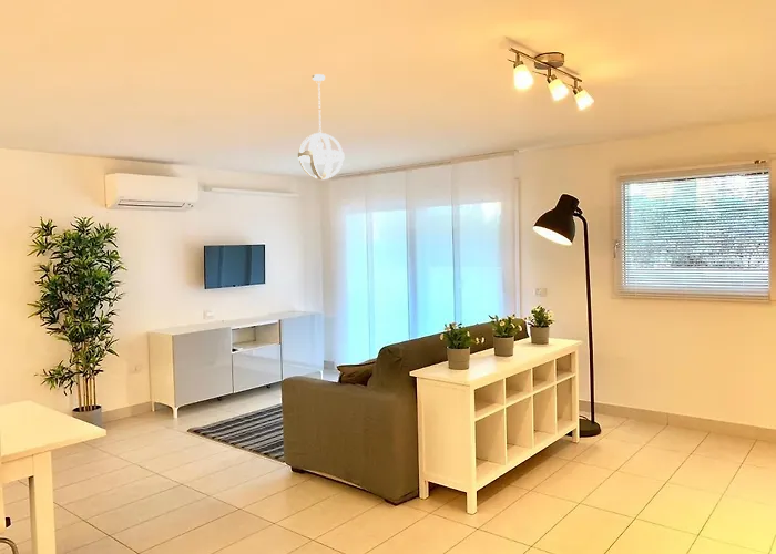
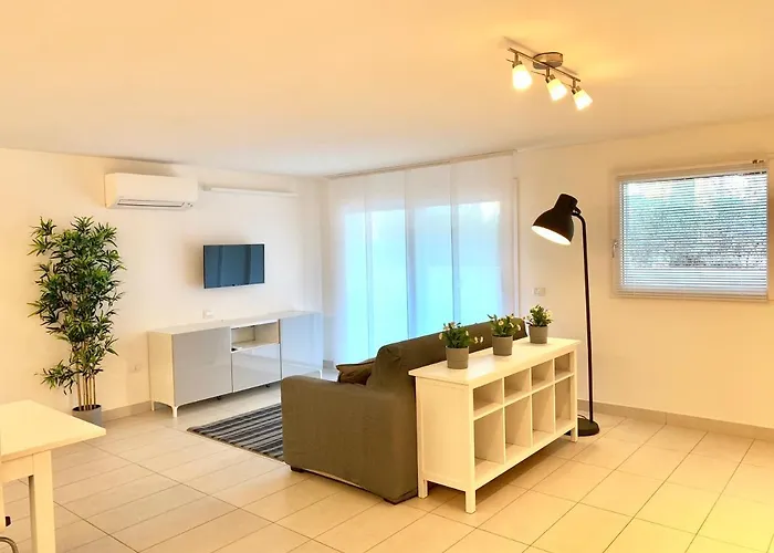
- pendant light [297,73,345,181]
